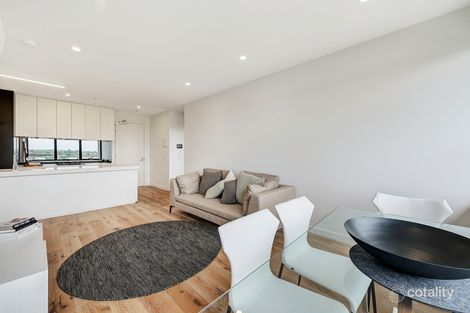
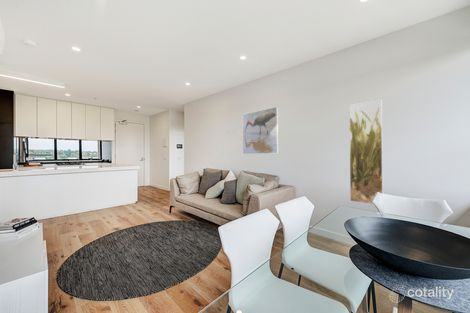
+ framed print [241,106,279,155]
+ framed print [348,98,384,205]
